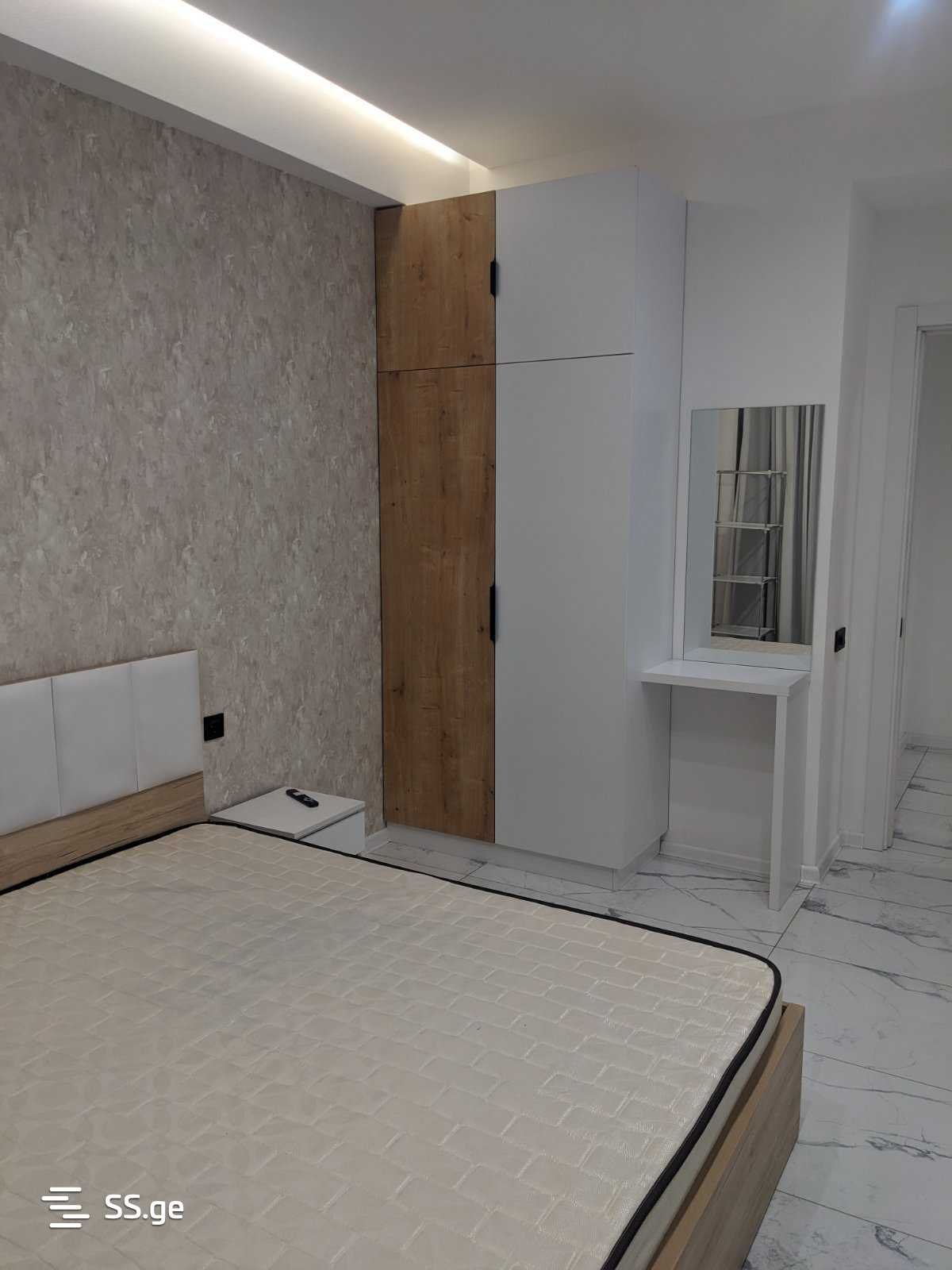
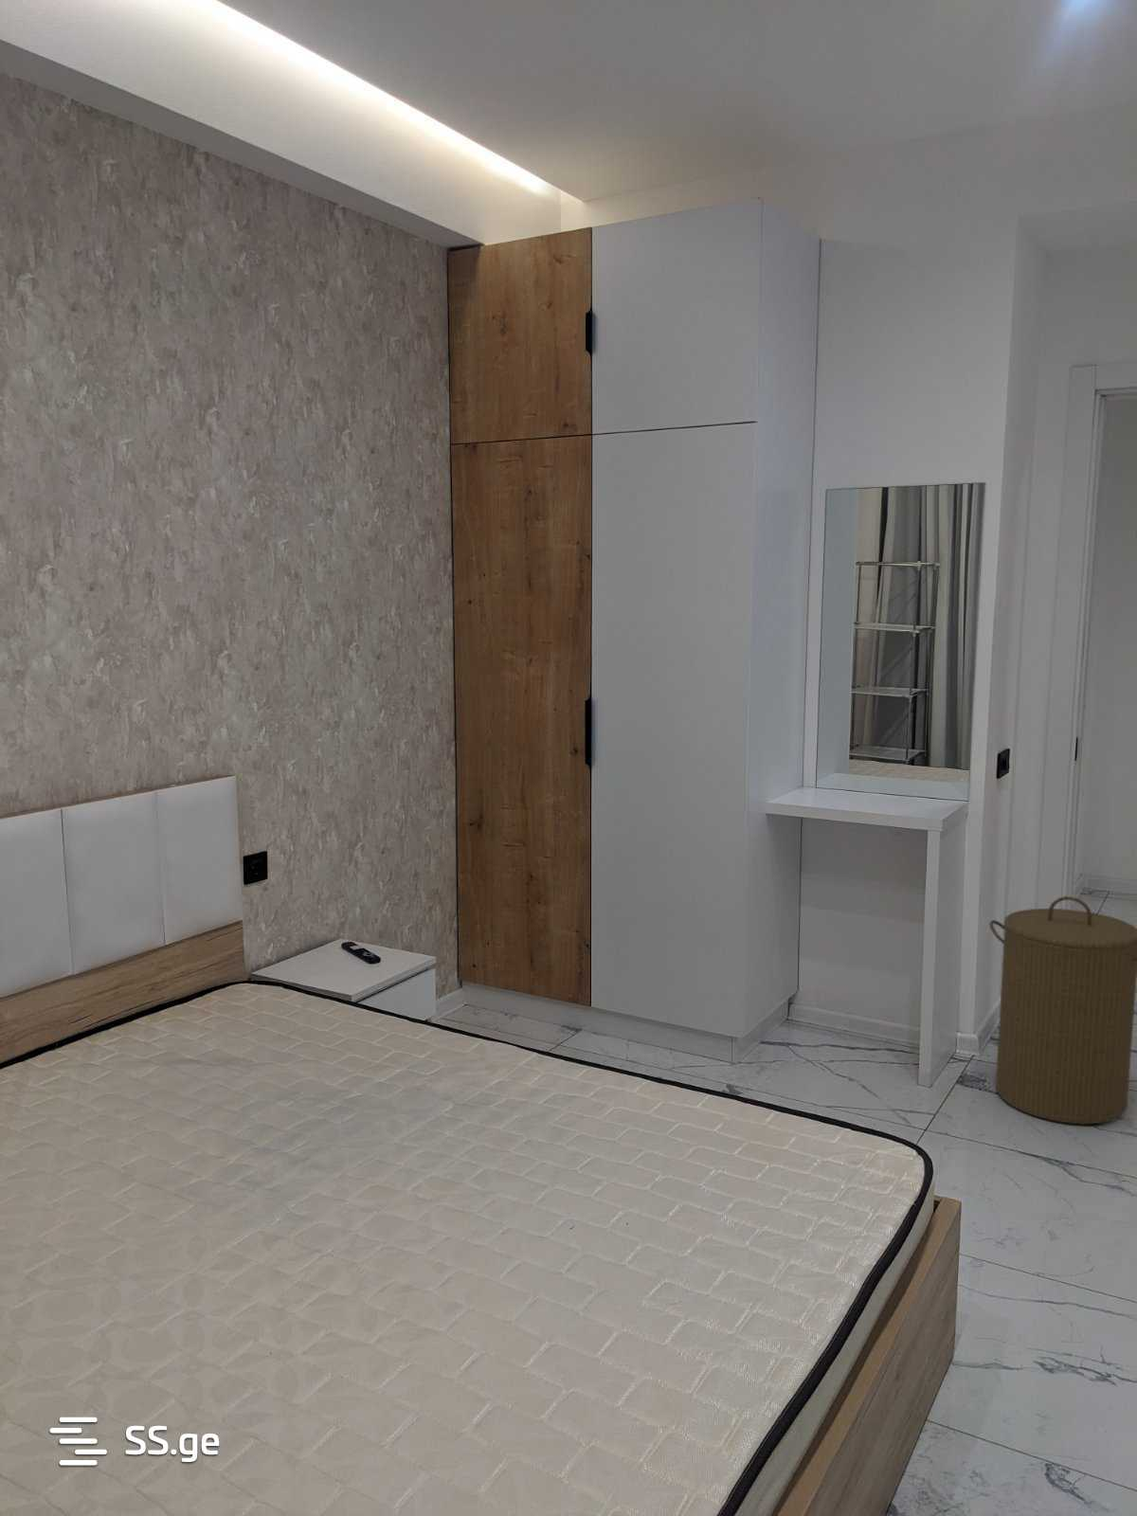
+ laundry hamper [988,895,1137,1126]
